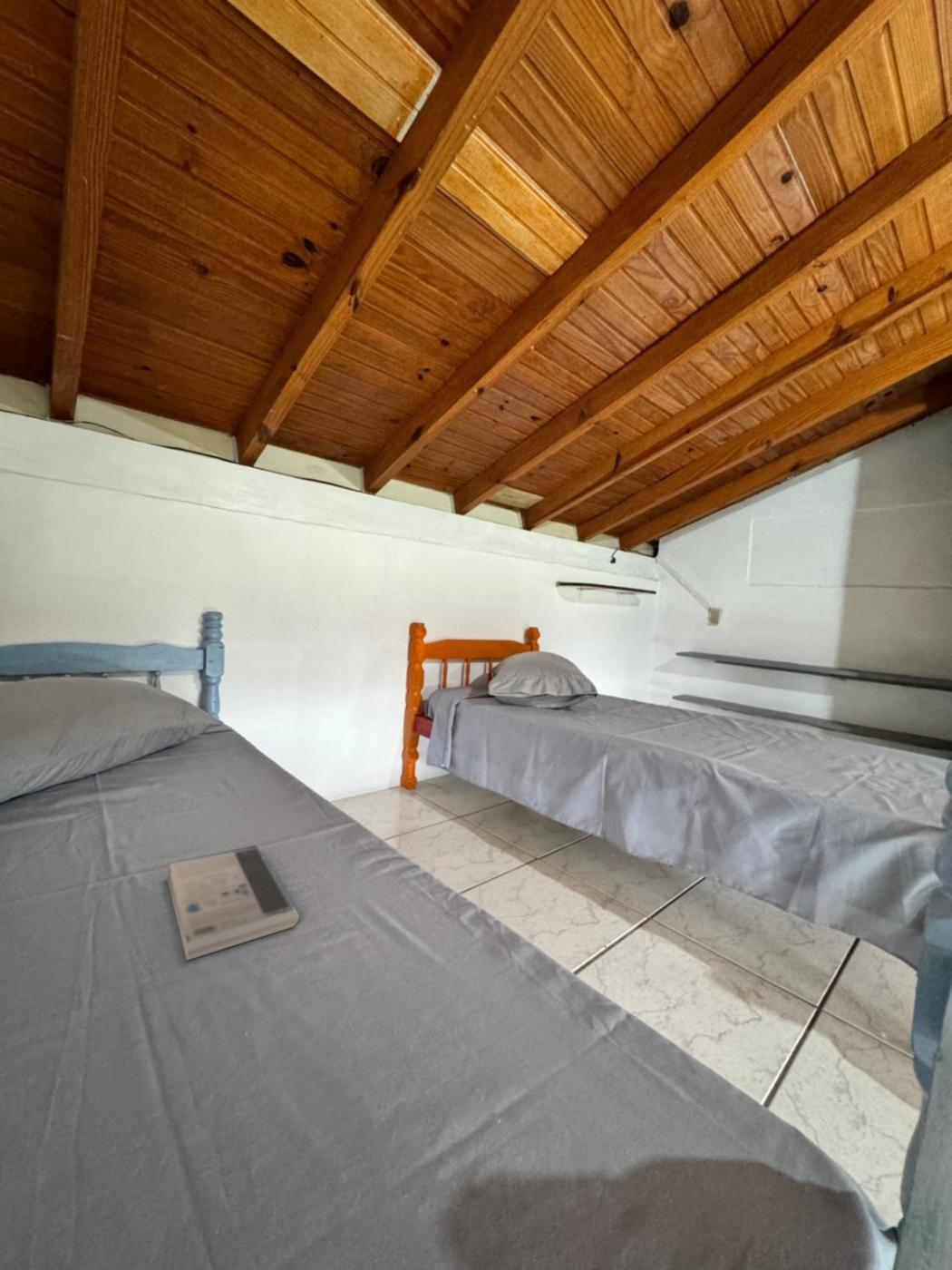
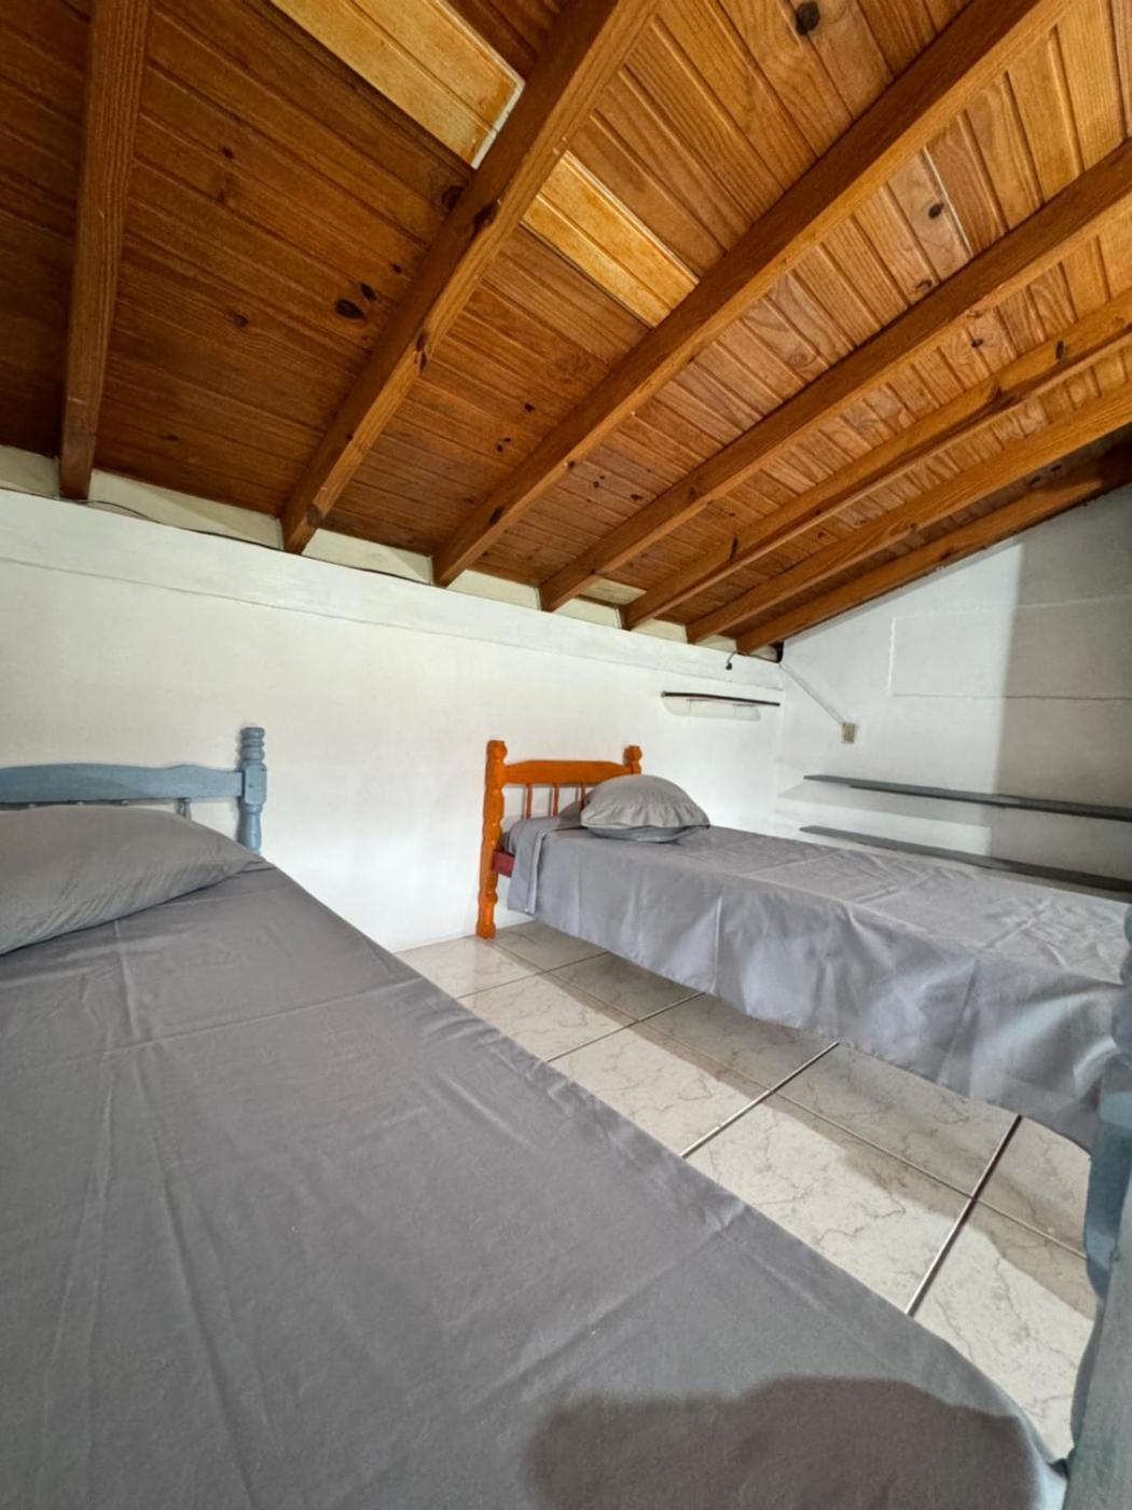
- book [166,845,300,962]
